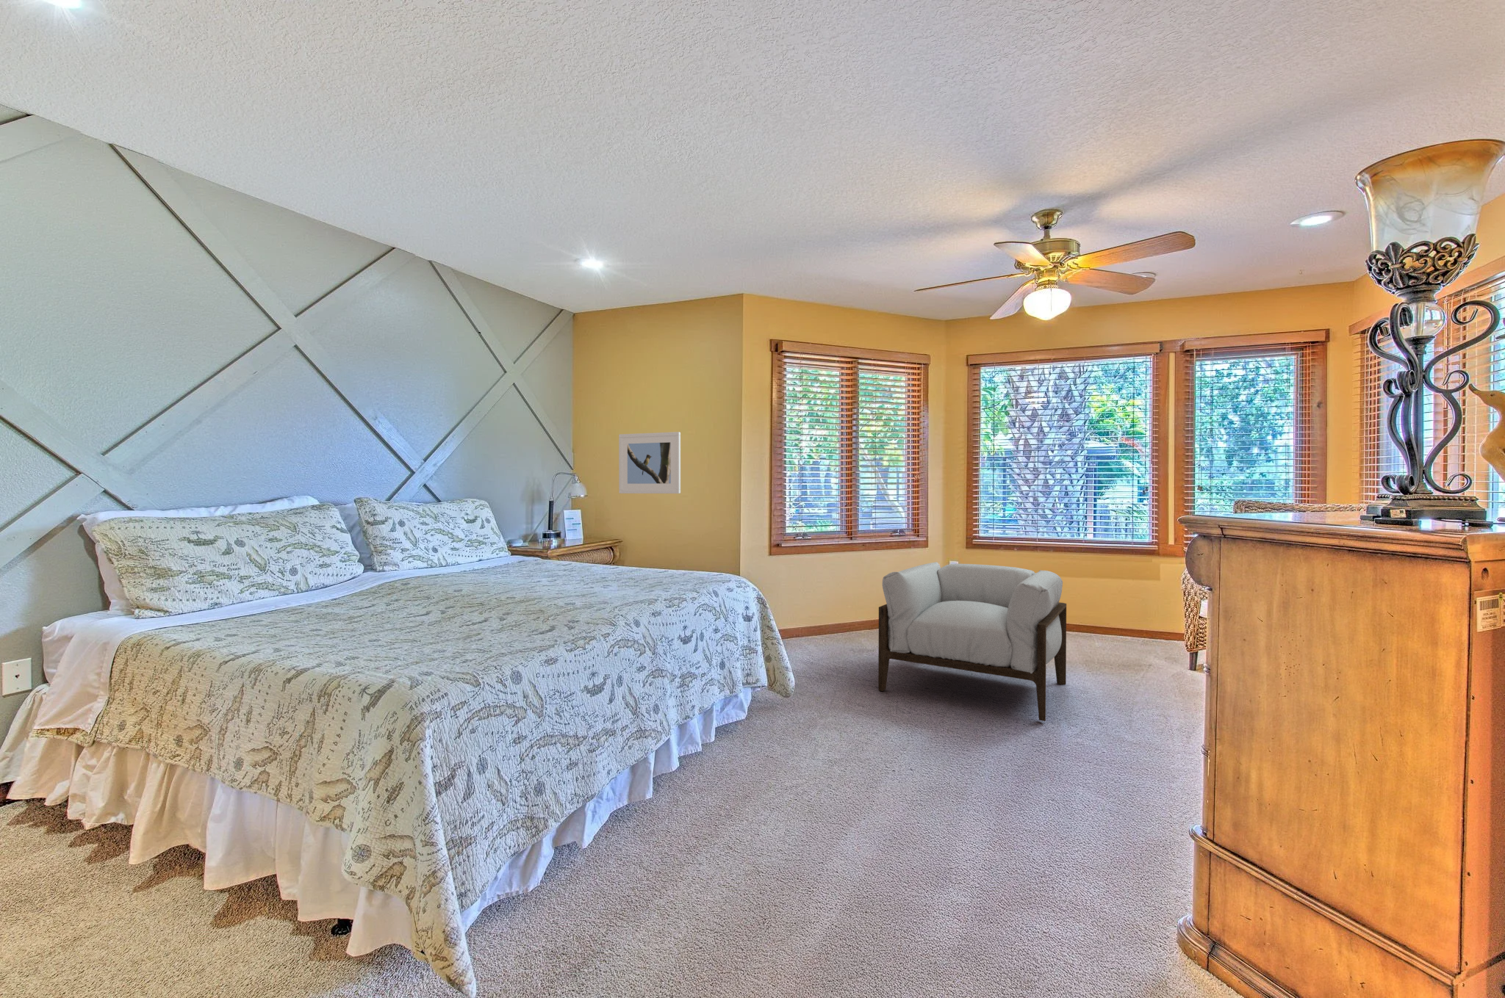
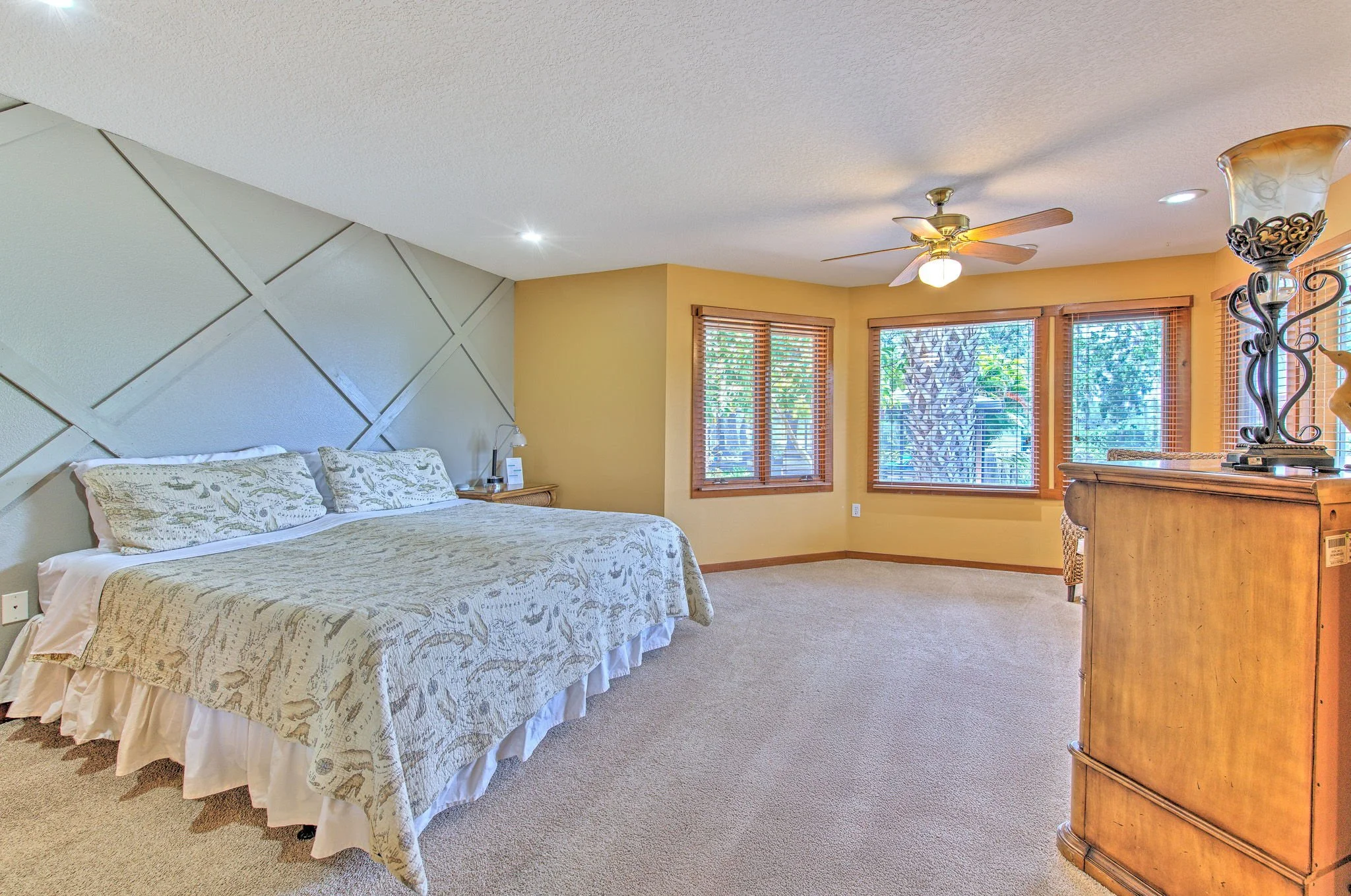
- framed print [618,431,682,495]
- armchair [878,561,1067,722]
